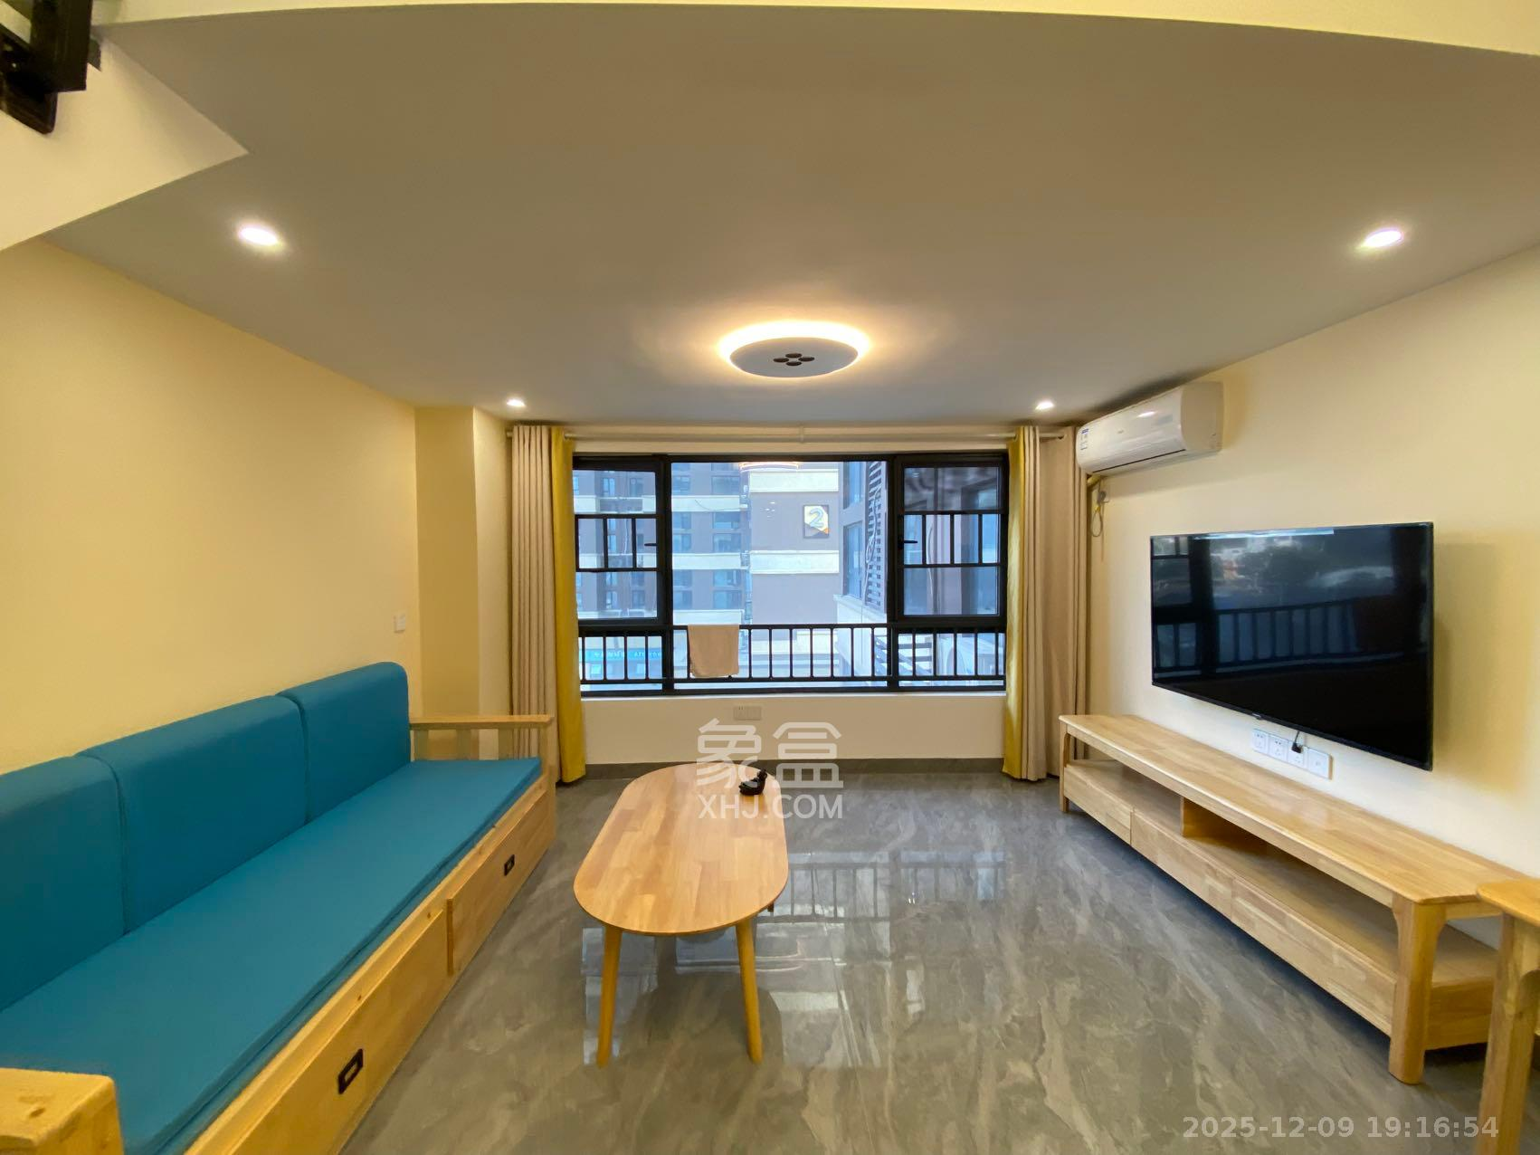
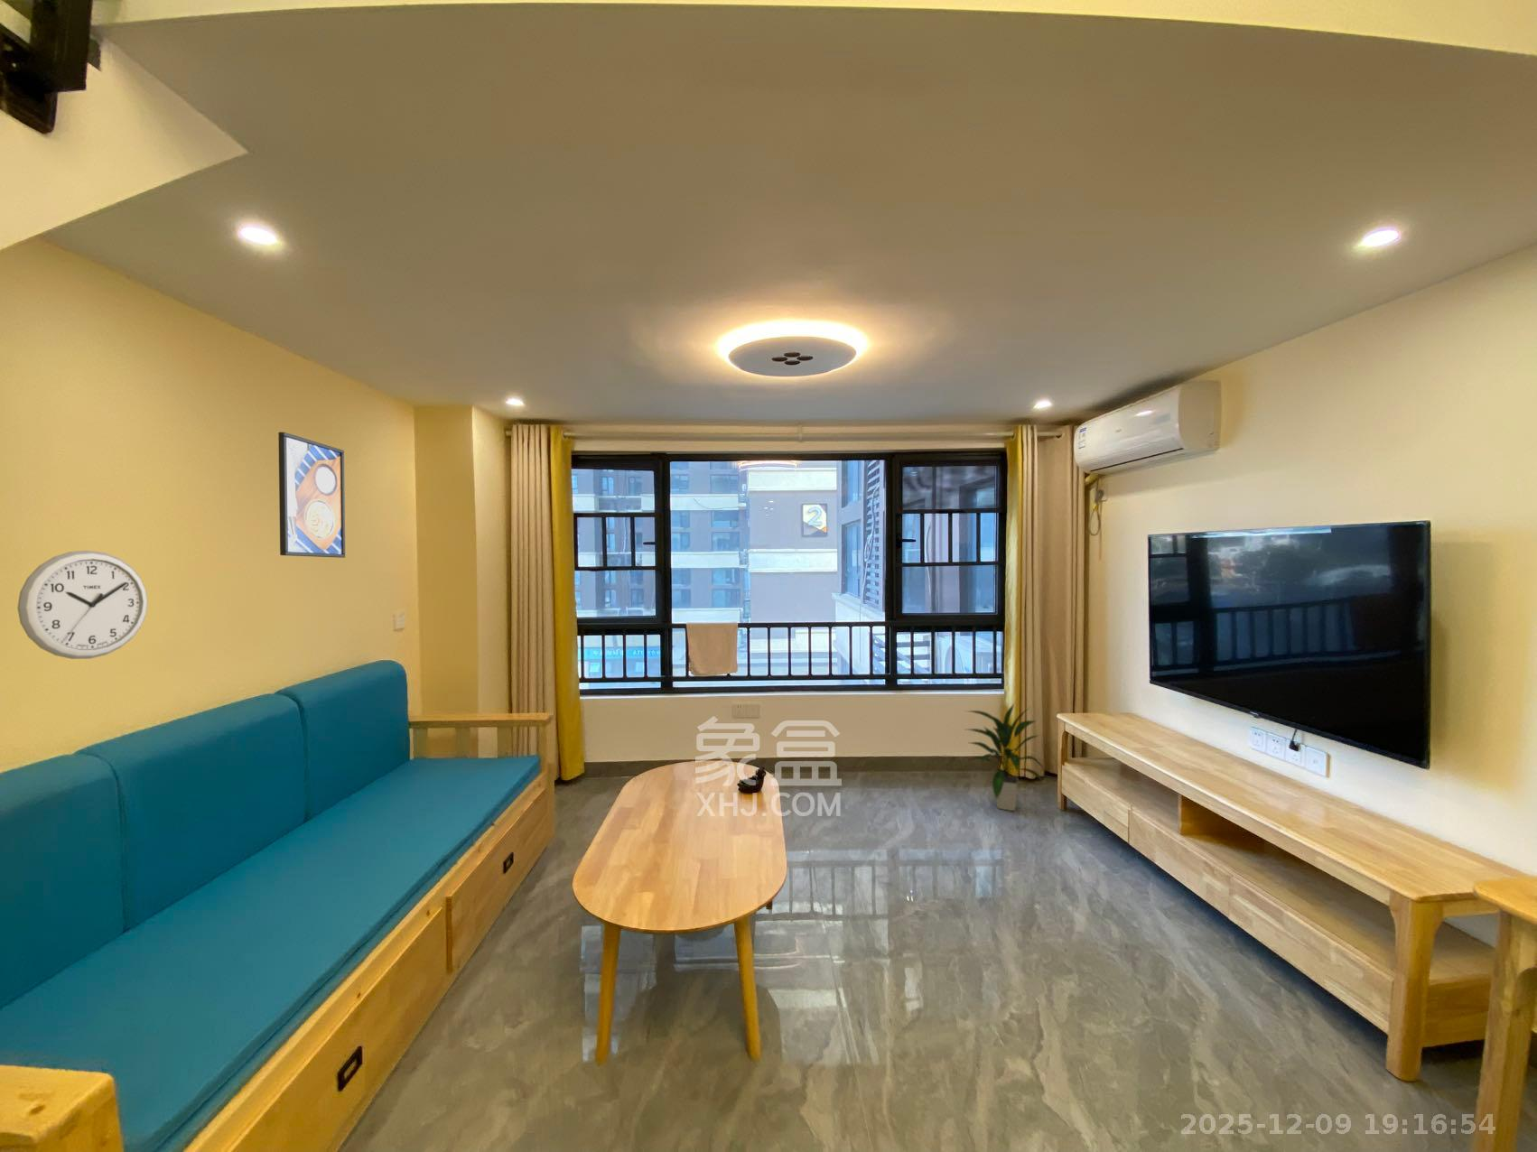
+ wall clock [16,549,148,659]
+ indoor plant [963,702,1047,812]
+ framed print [277,432,346,559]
